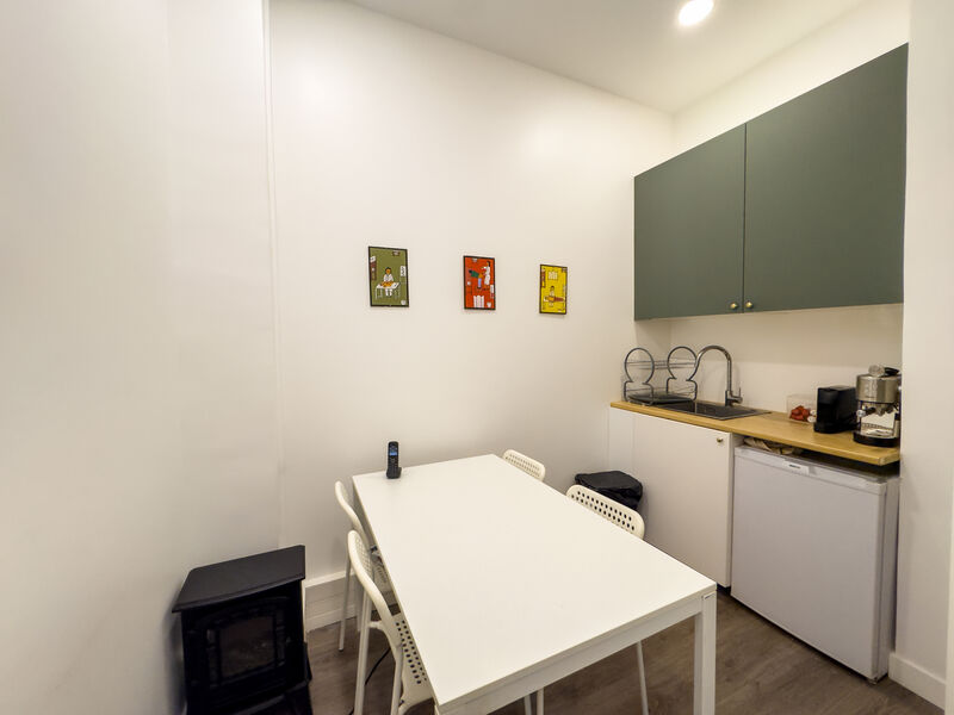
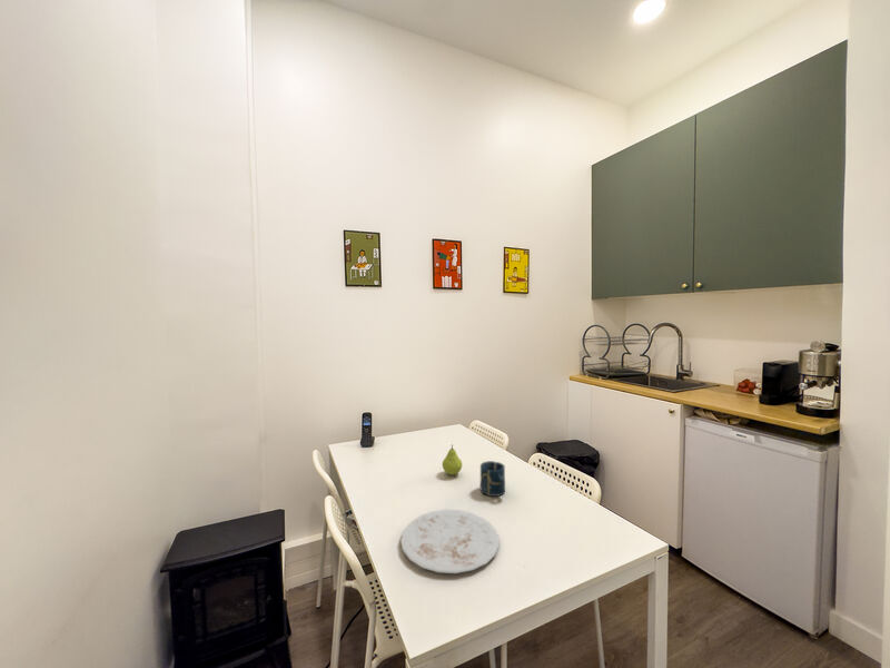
+ plate [399,509,501,574]
+ fruit [442,443,463,477]
+ cup [479,460,506,498]
